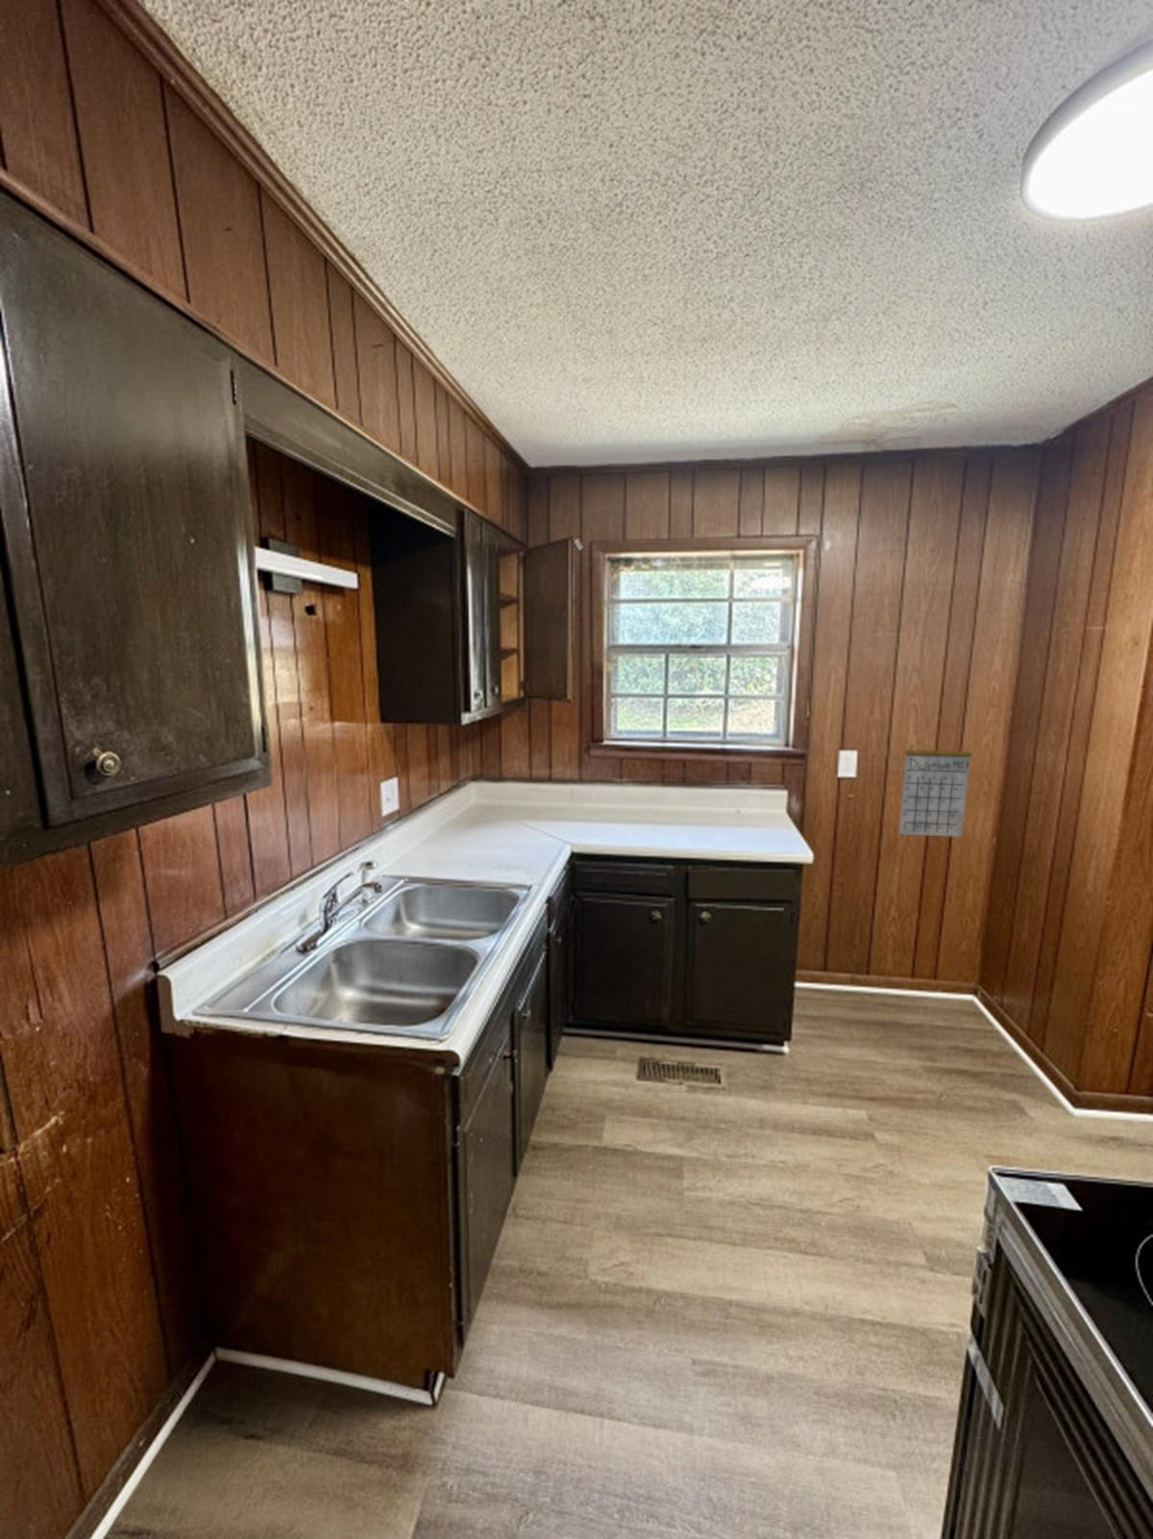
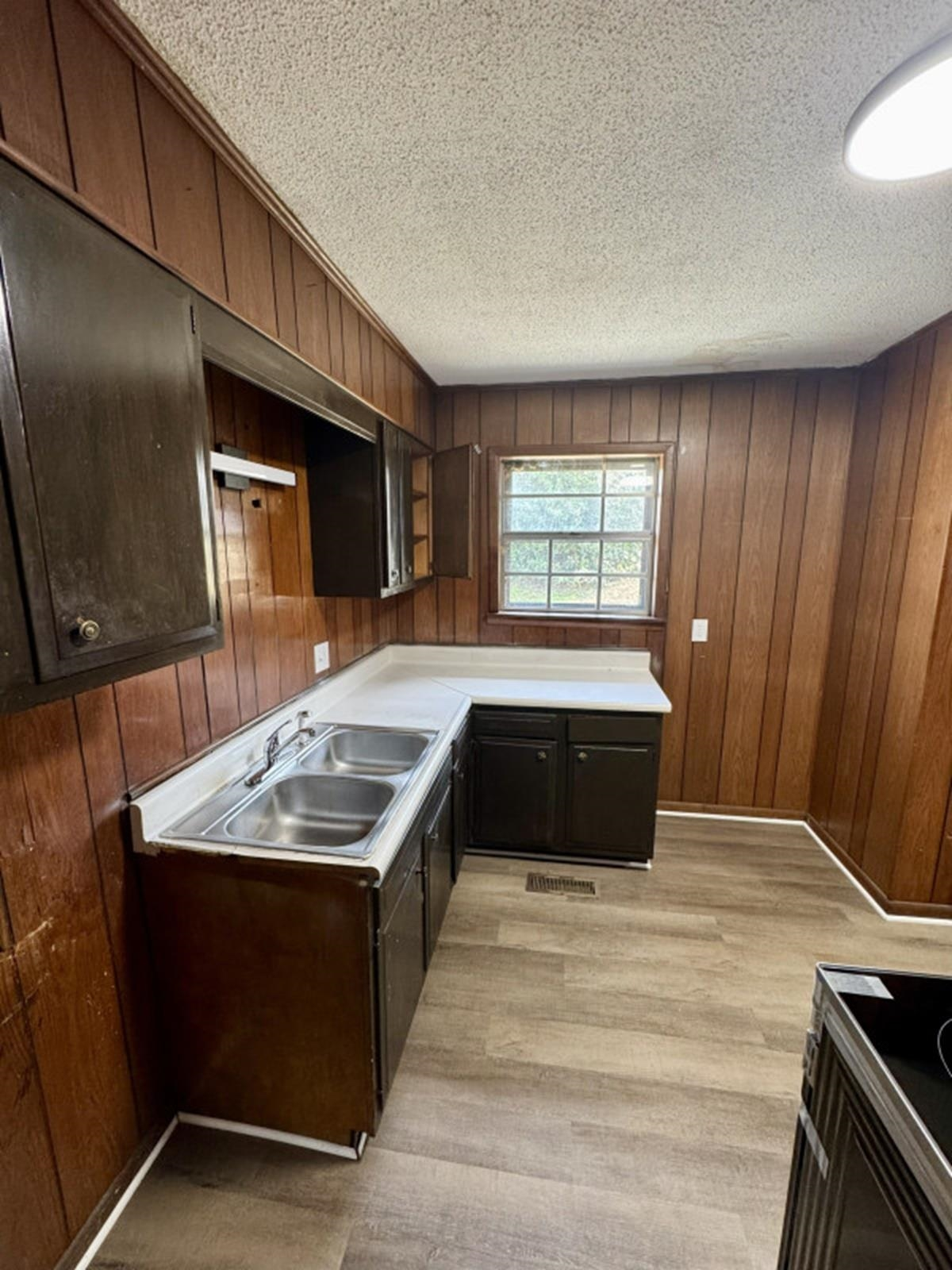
- calendar [899,730,974,837]
